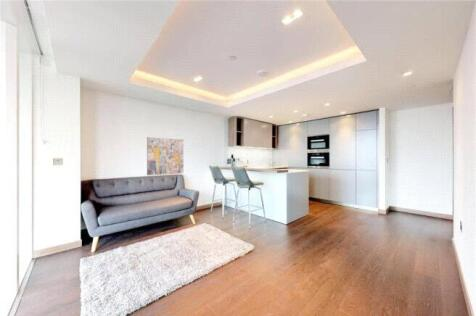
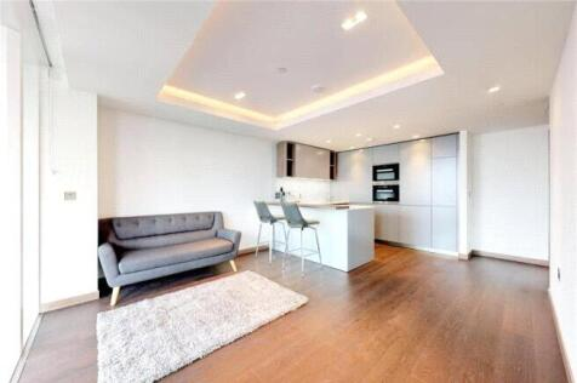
- wall art [146,136,184,176]
